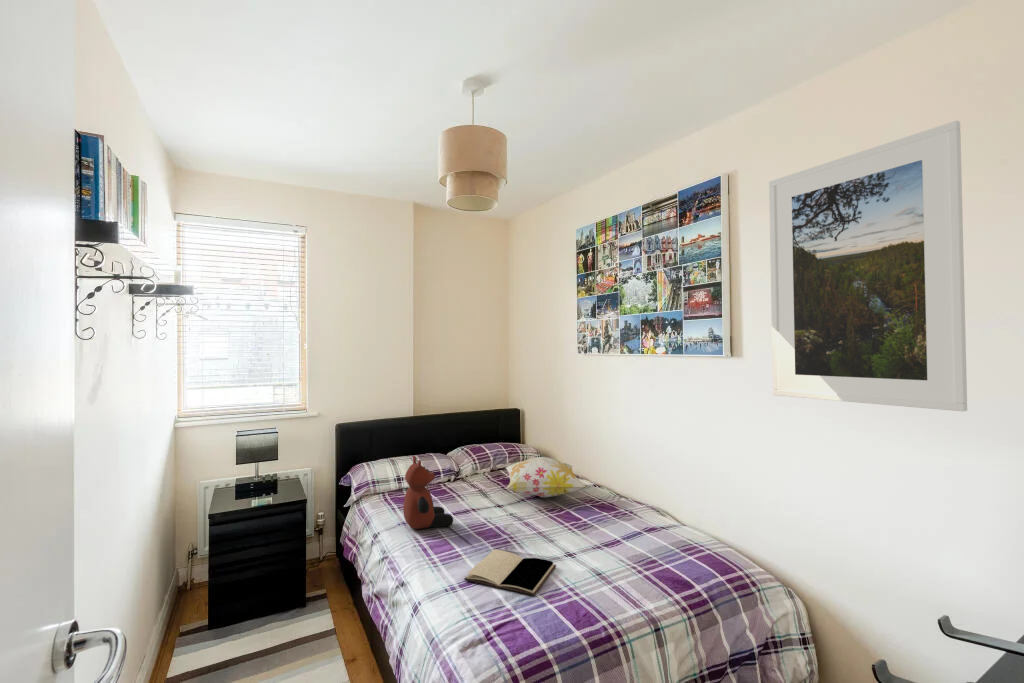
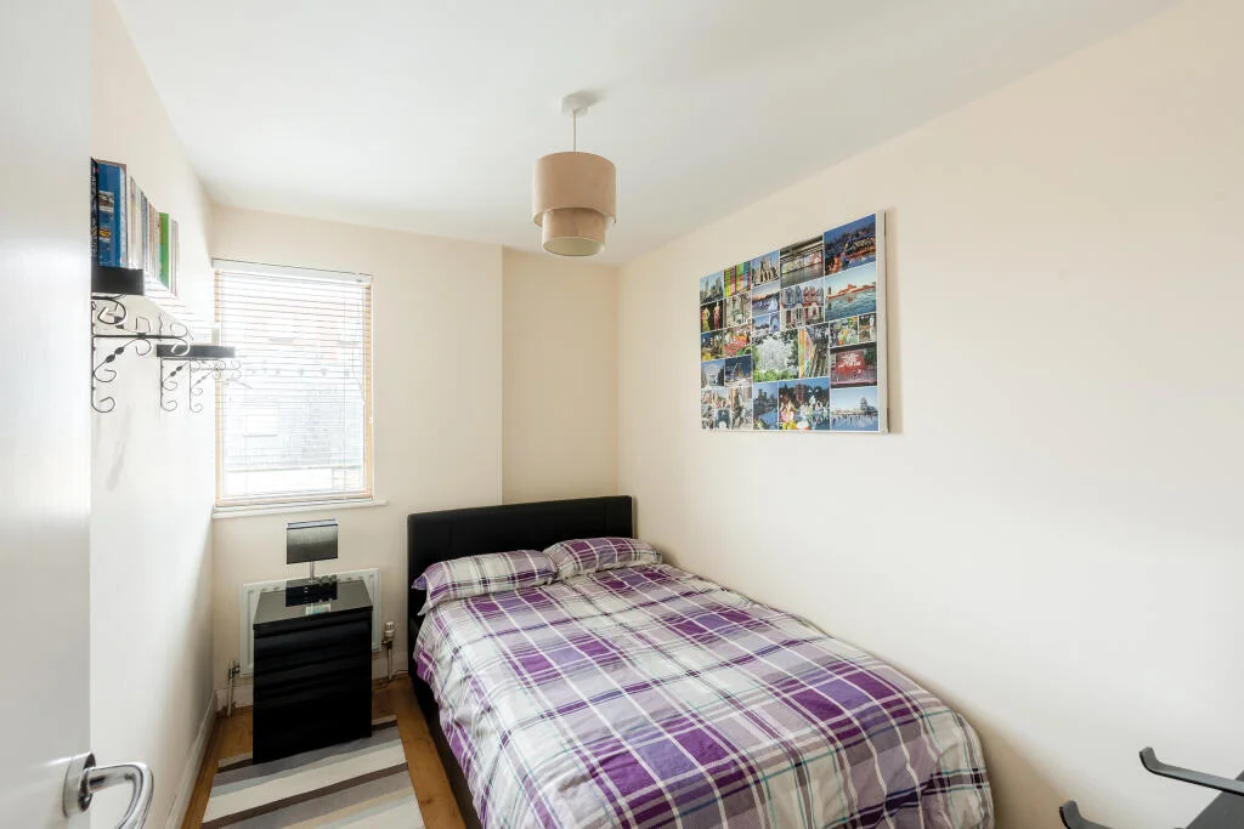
- decorative pillow [504,456,587,499]
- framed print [768,120,968,413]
- book [463,548,557,596]
- teddy bear [402,455,454,530]
